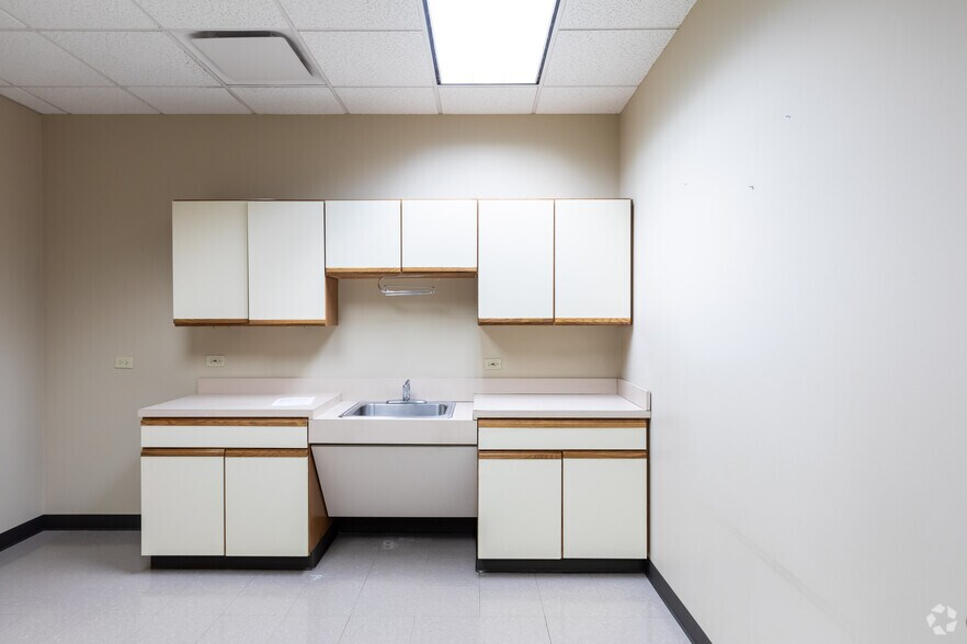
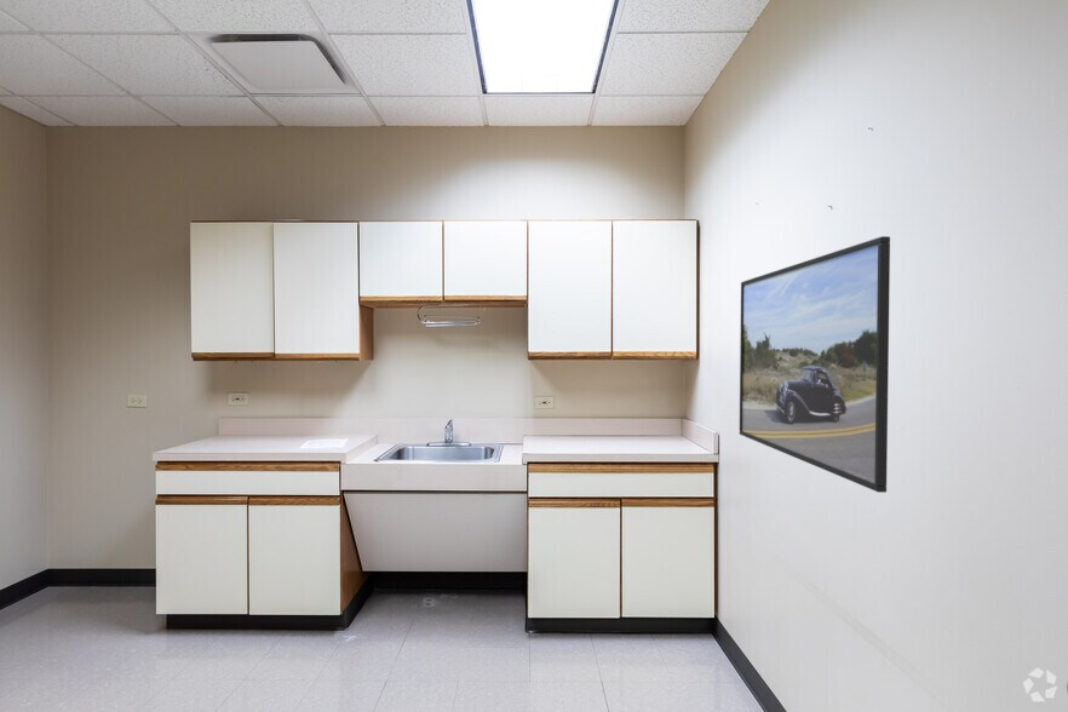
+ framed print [739,235,891,494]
